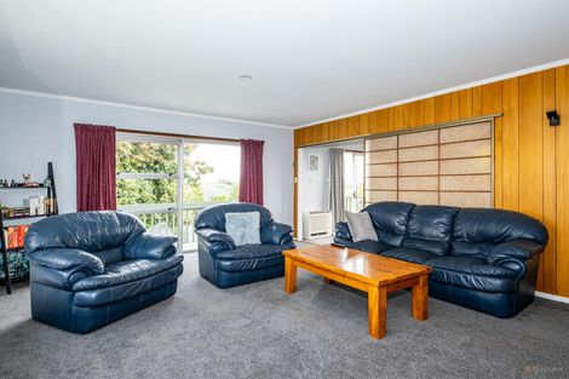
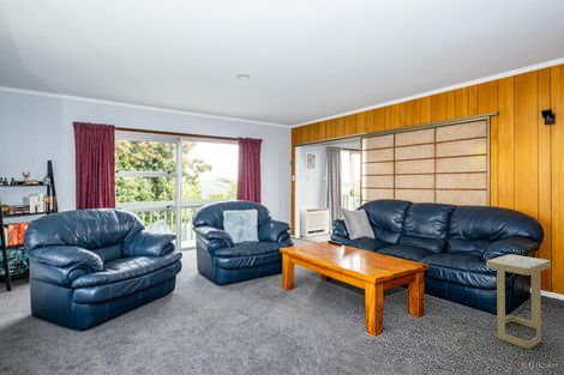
+ side table [486,253,552,350]
